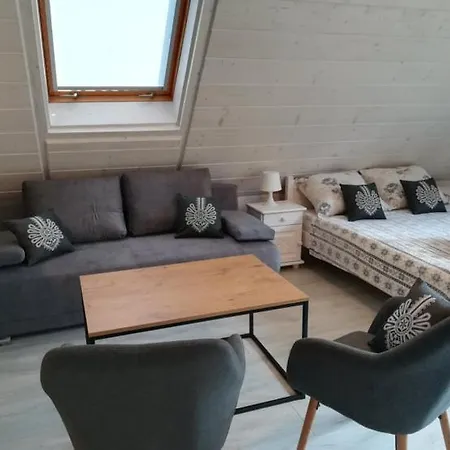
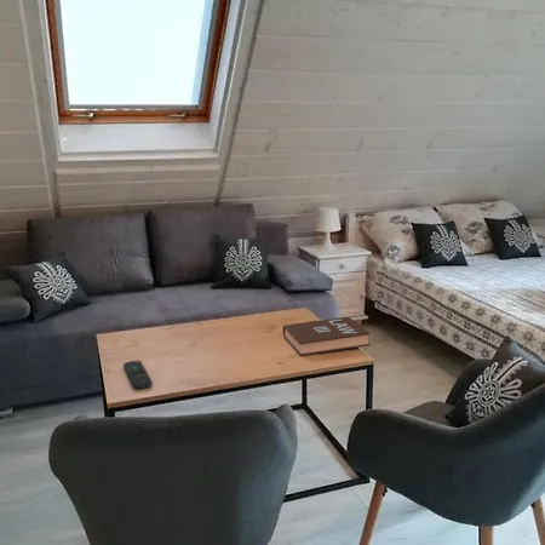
+ remote control [122,360,154,390]
+ book [282,316,372,357]
